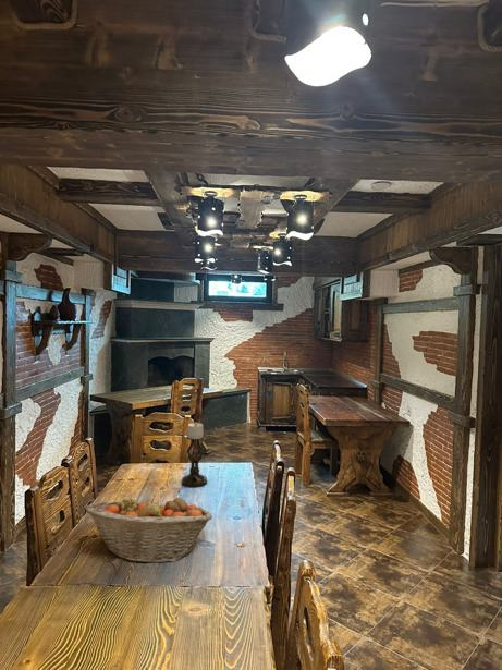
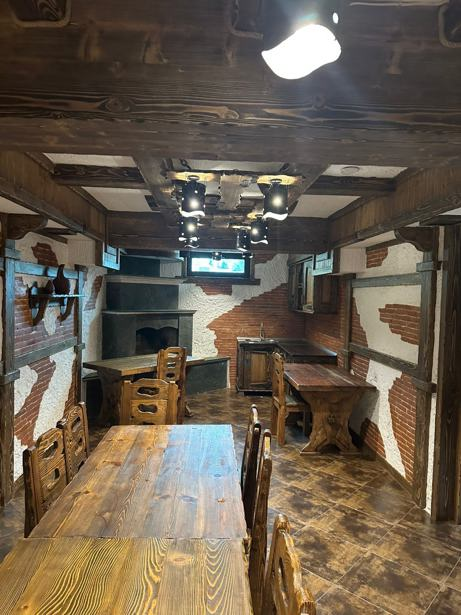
- fruit basket [84,494,213,564]
- candle holder [180,421,208,489]
